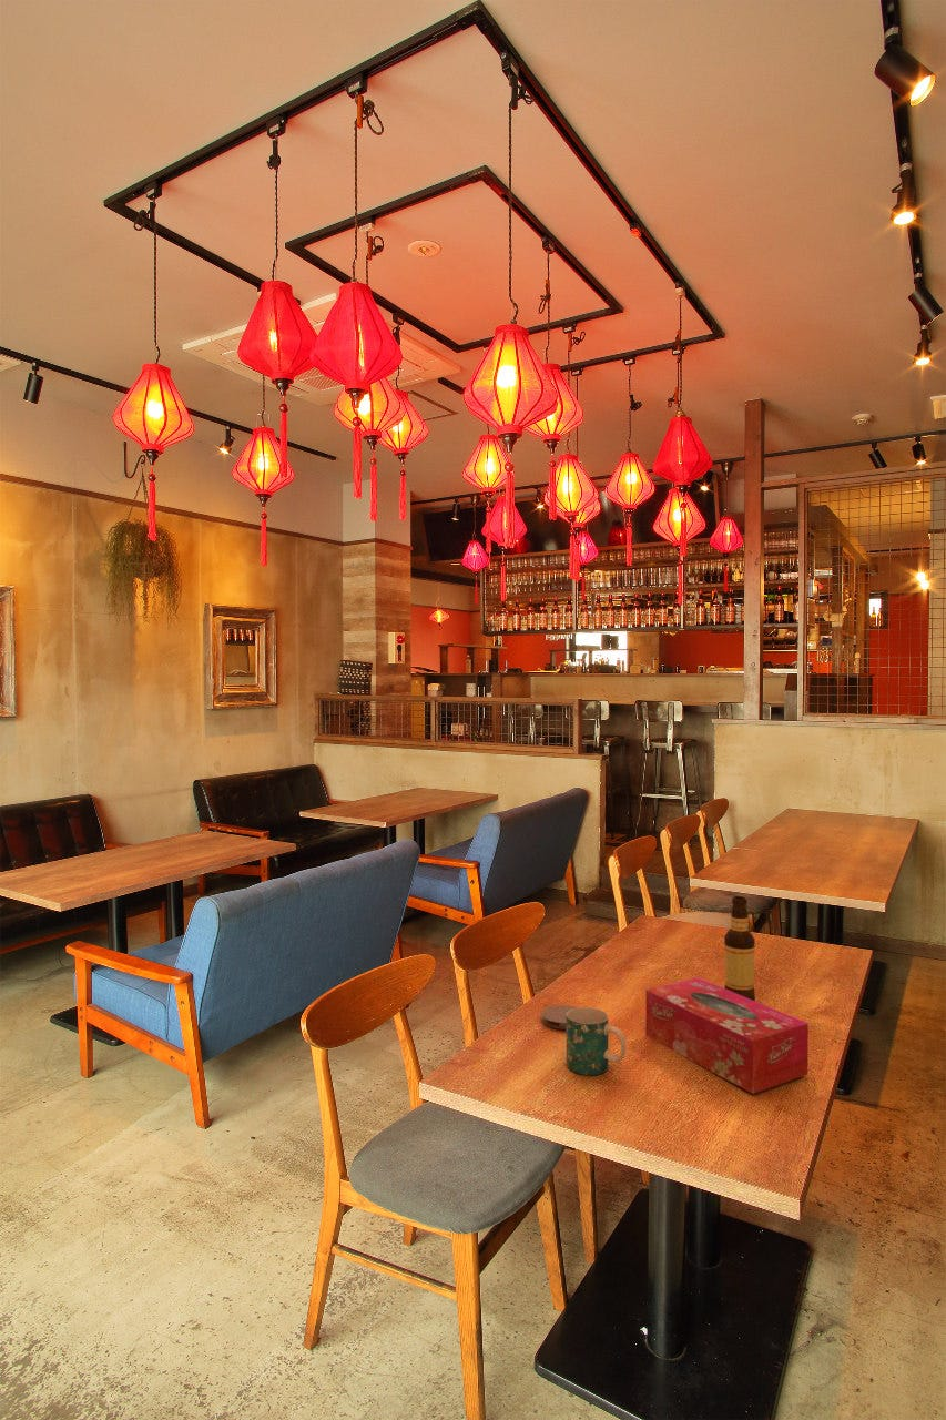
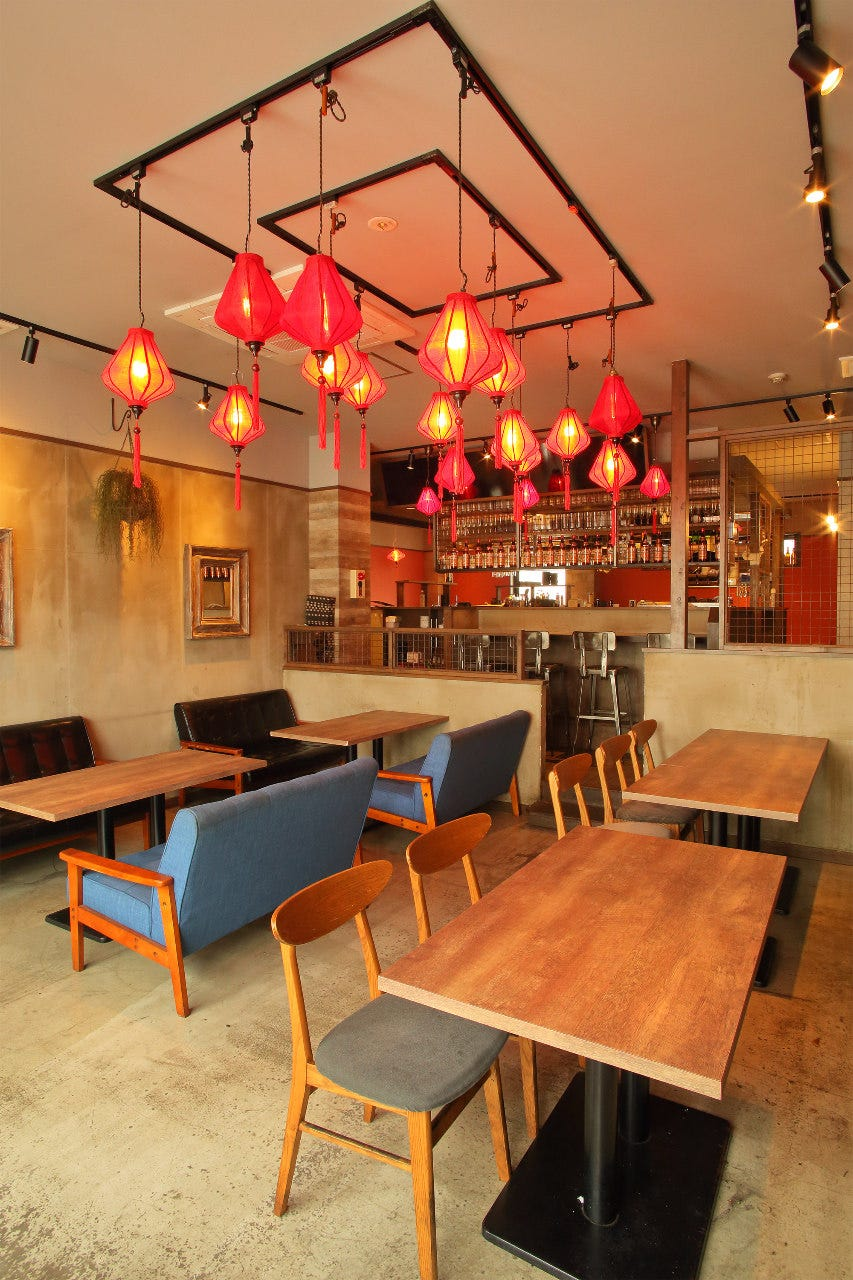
- mug [566,1006,627,1076]
- bottle [723,895,756,1002]
- coaster [540,1004,578,1031]
- tissue box [644,976,810,1095]
